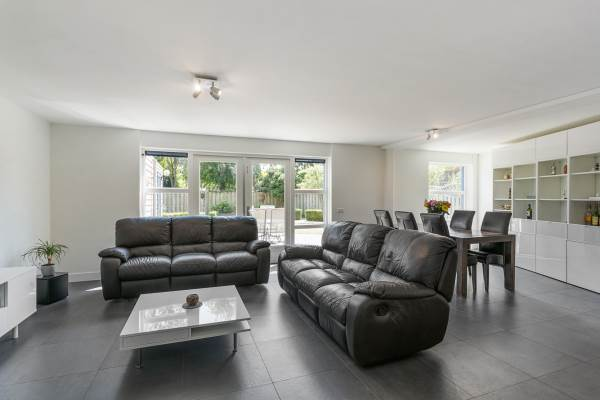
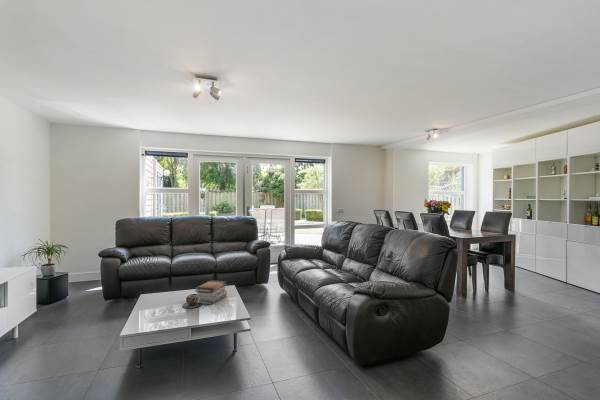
+ book stack [194,279,228,306]
